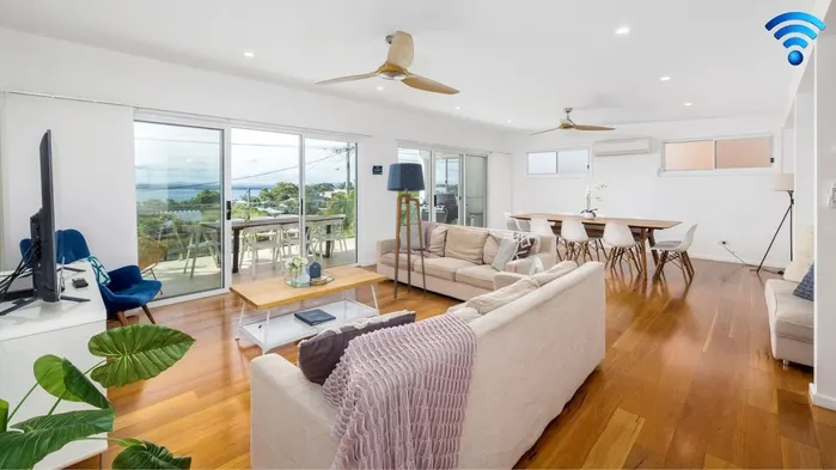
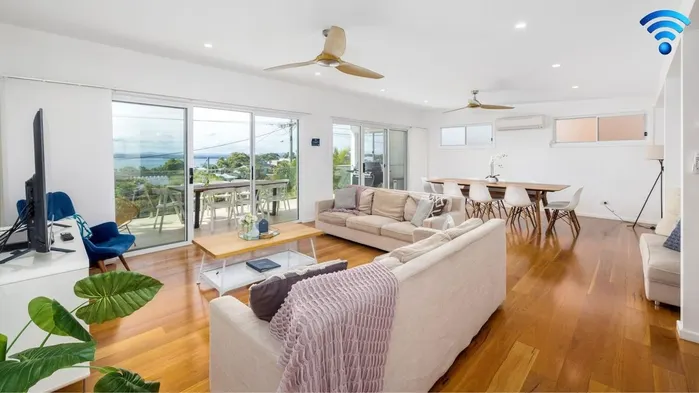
- floor lamp [386,161,427,300]
